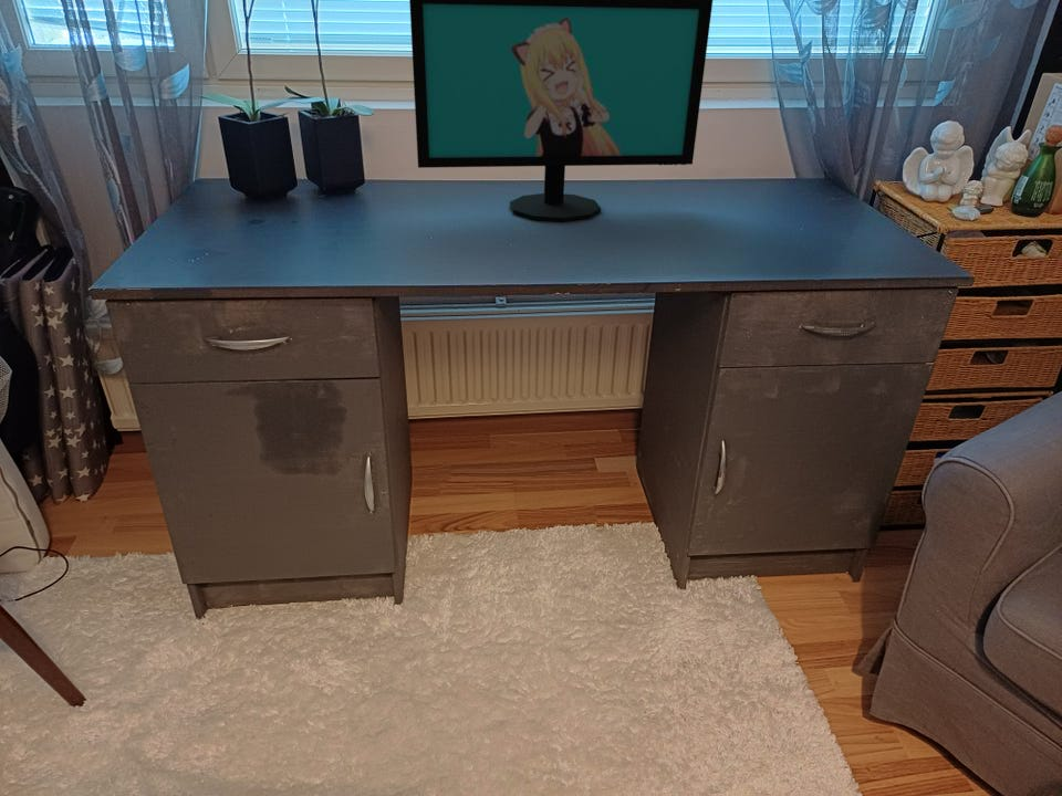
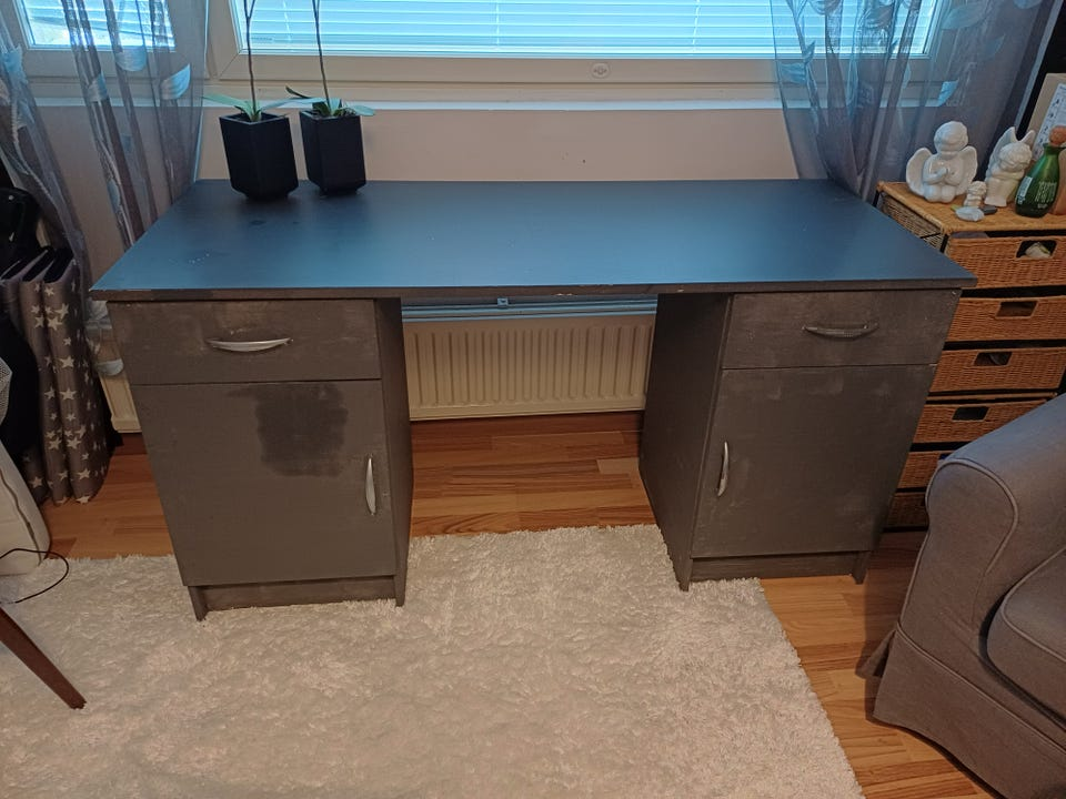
- computer monitor [408,0,714,222]
